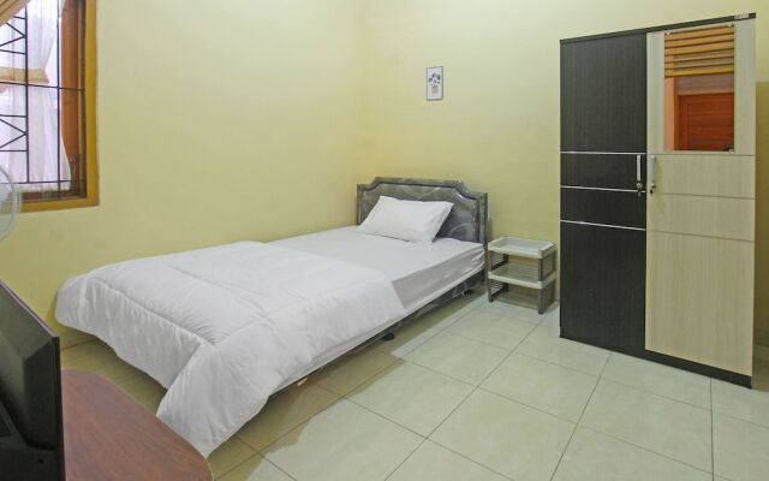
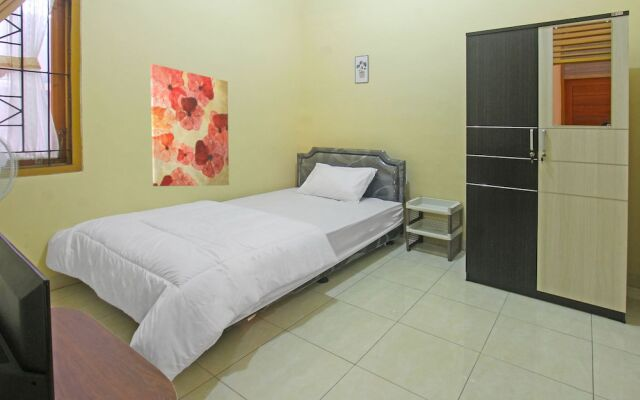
+ wall art [149,63,230,187]
